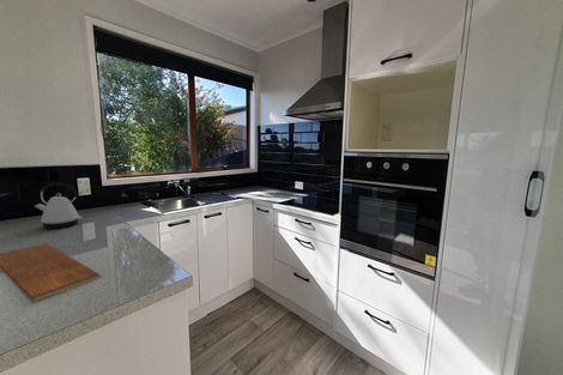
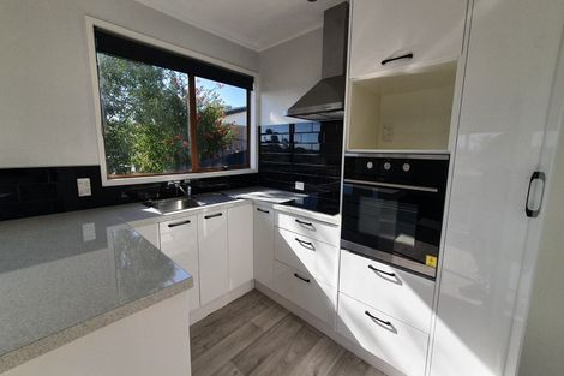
- kettle [34,181,83,230]
- chopping board [0,242,102,304]
